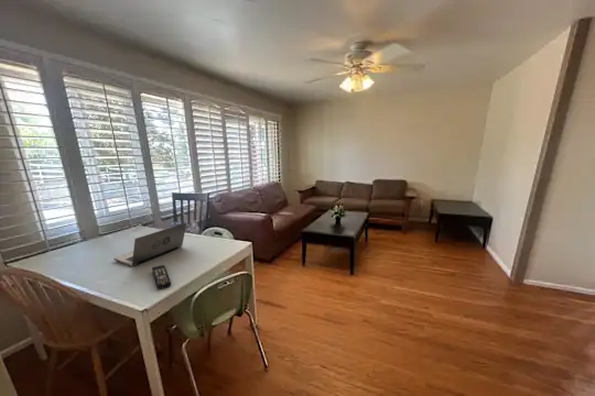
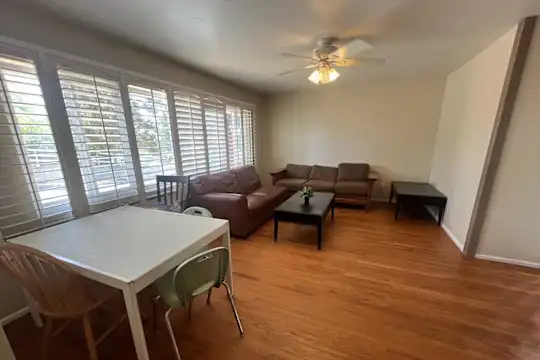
- remote control [151,264,172,290]
- laptop [113,222,187,267]
